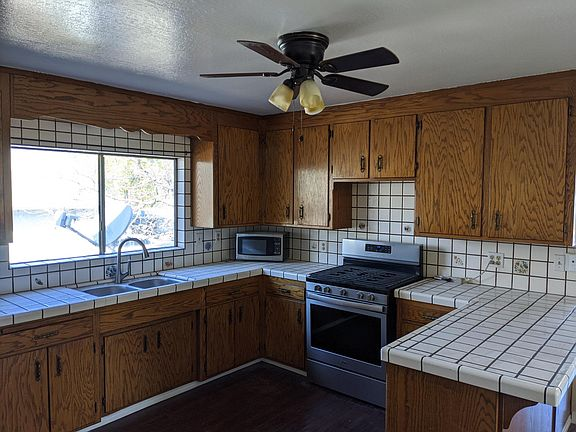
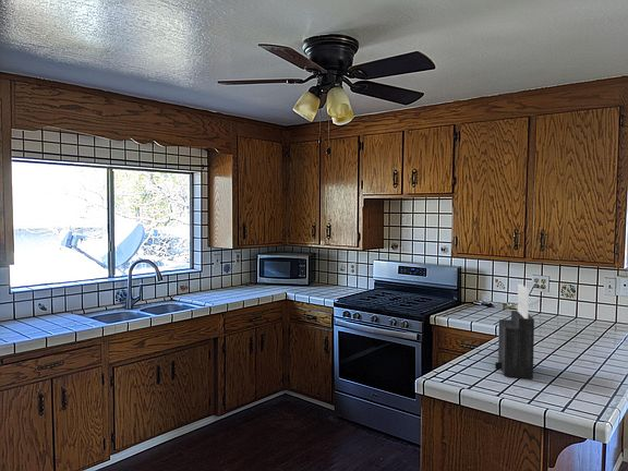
+ knife block [494,283,535,379]
